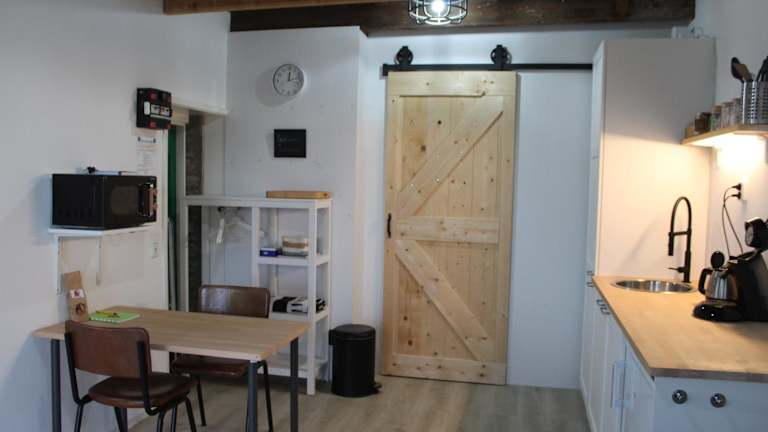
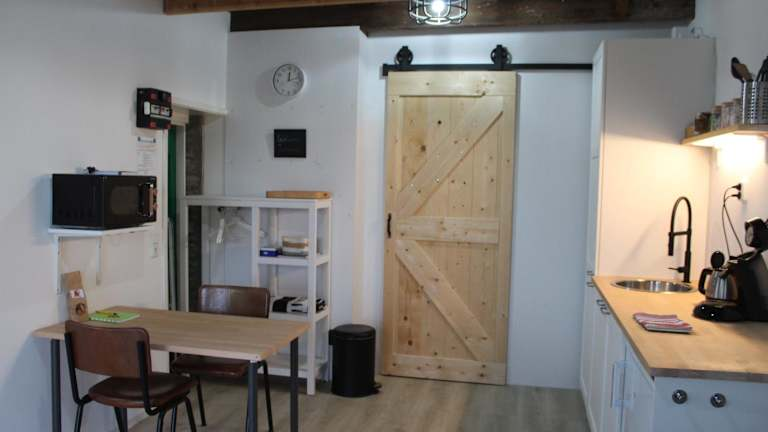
+ dish towel [632,312,694,334]
